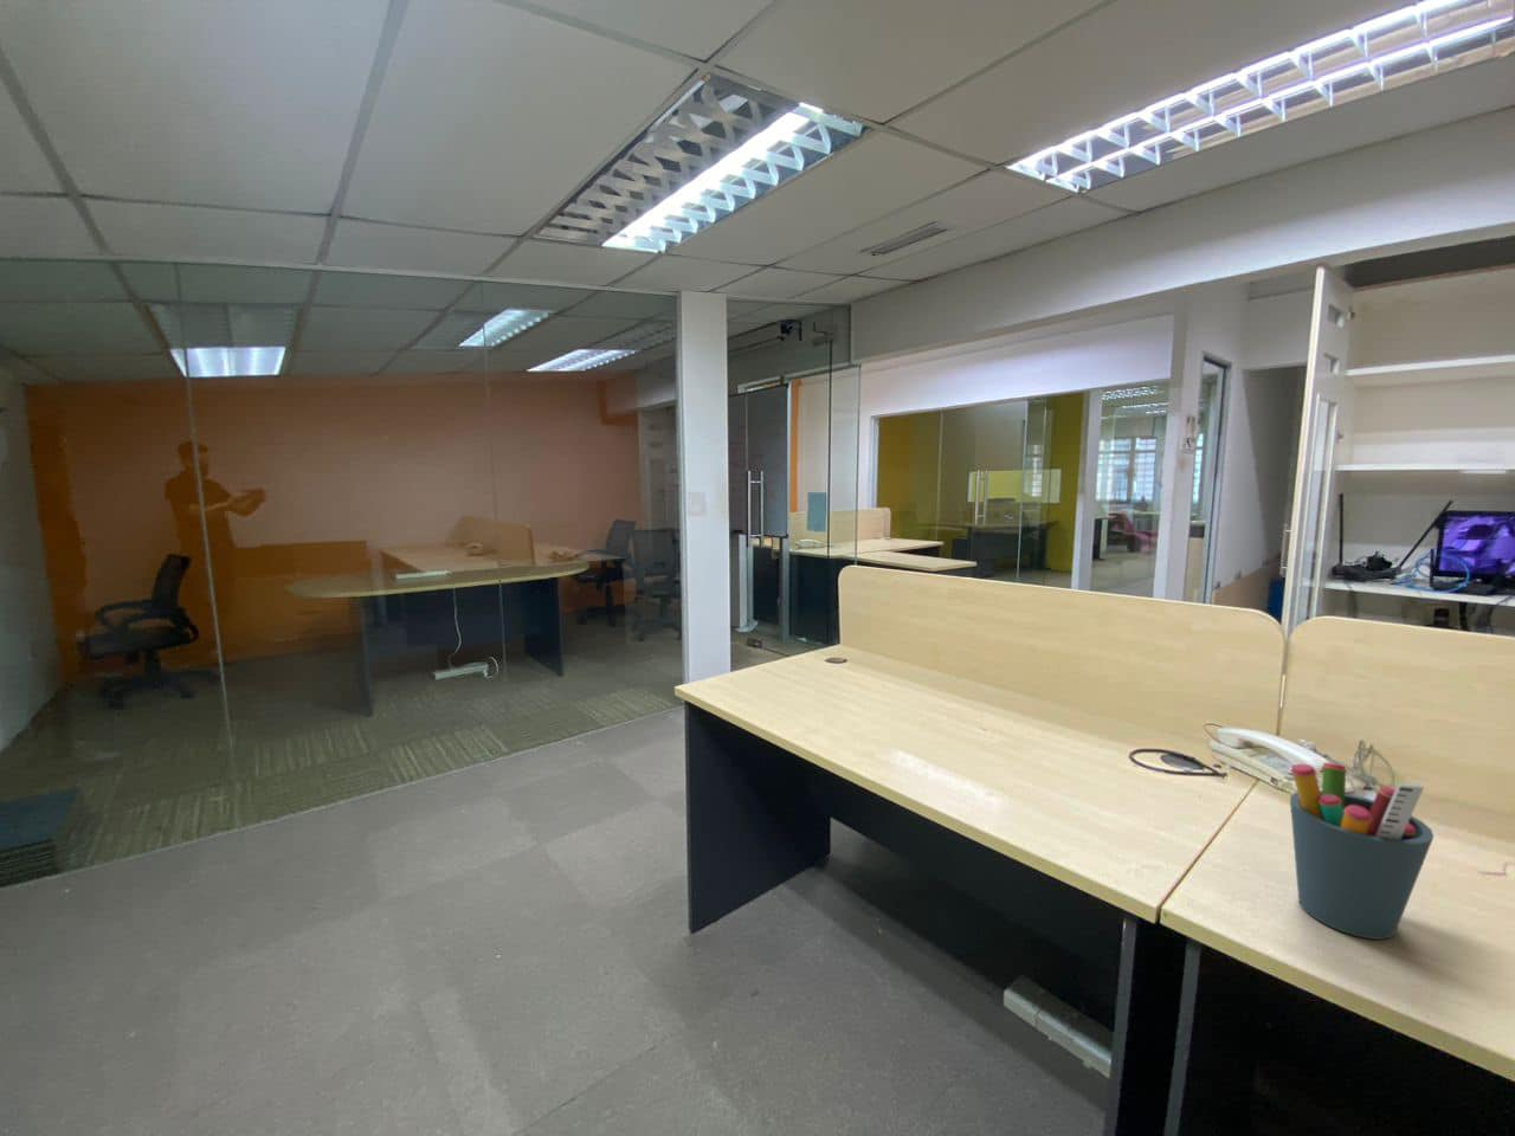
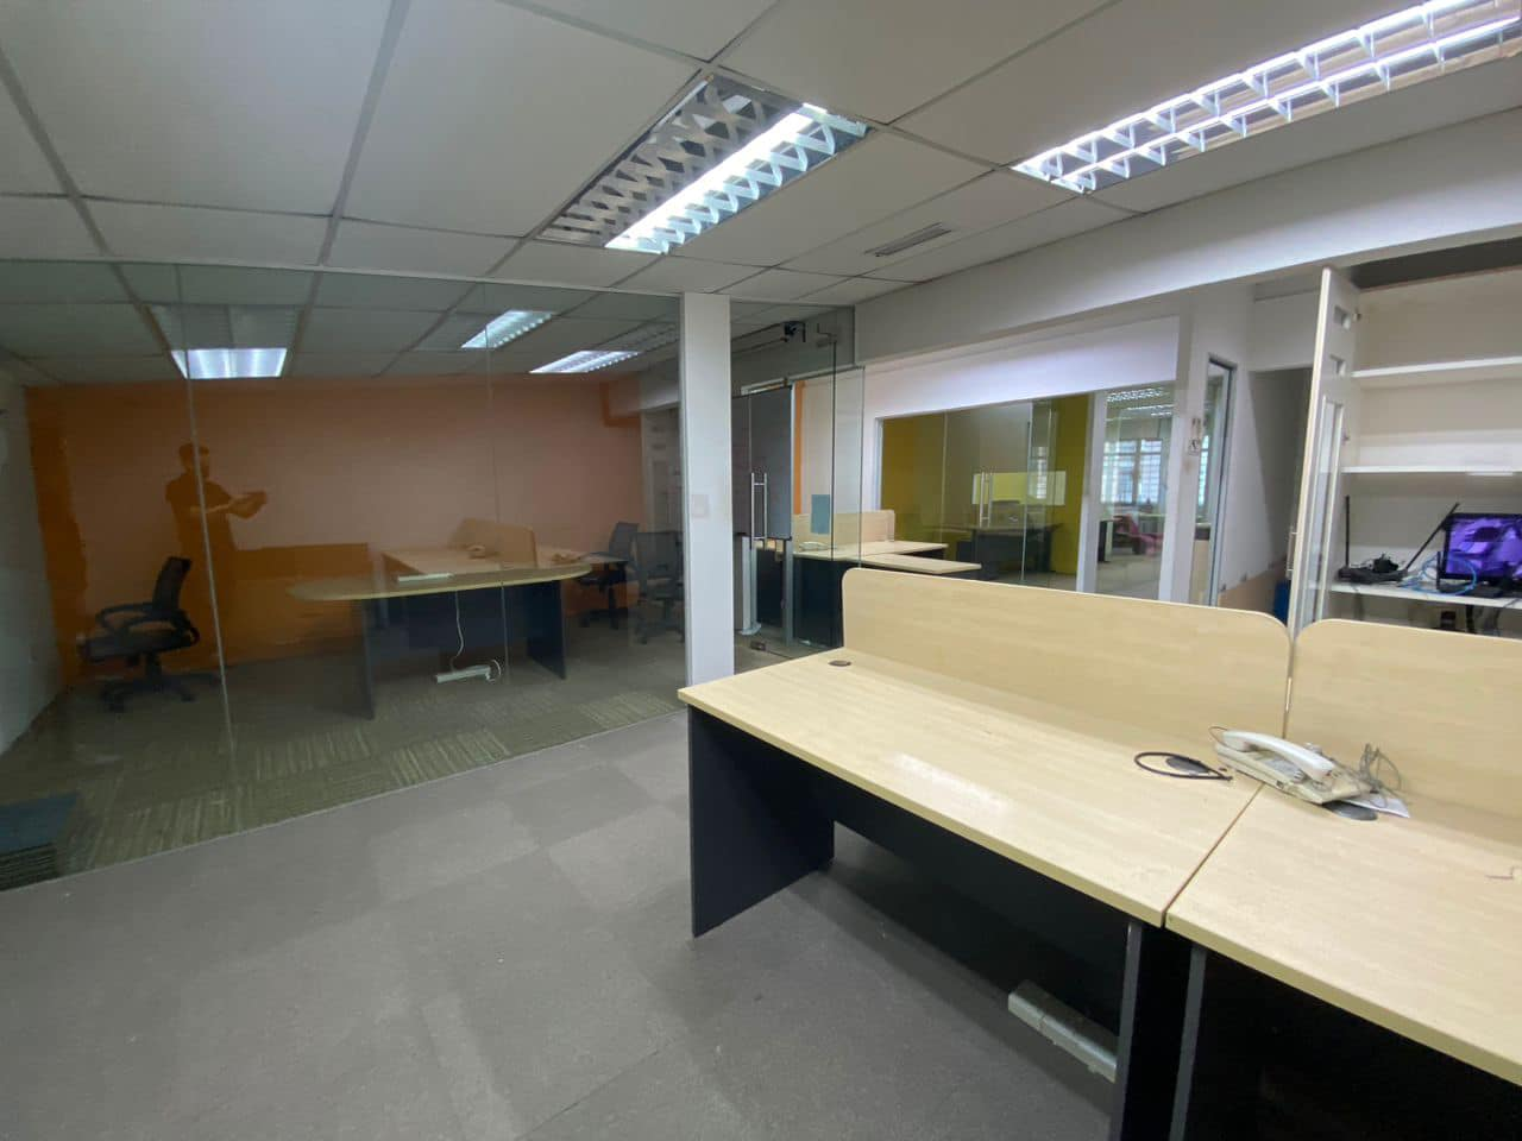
- pen holder [1288,763,1435,940]
